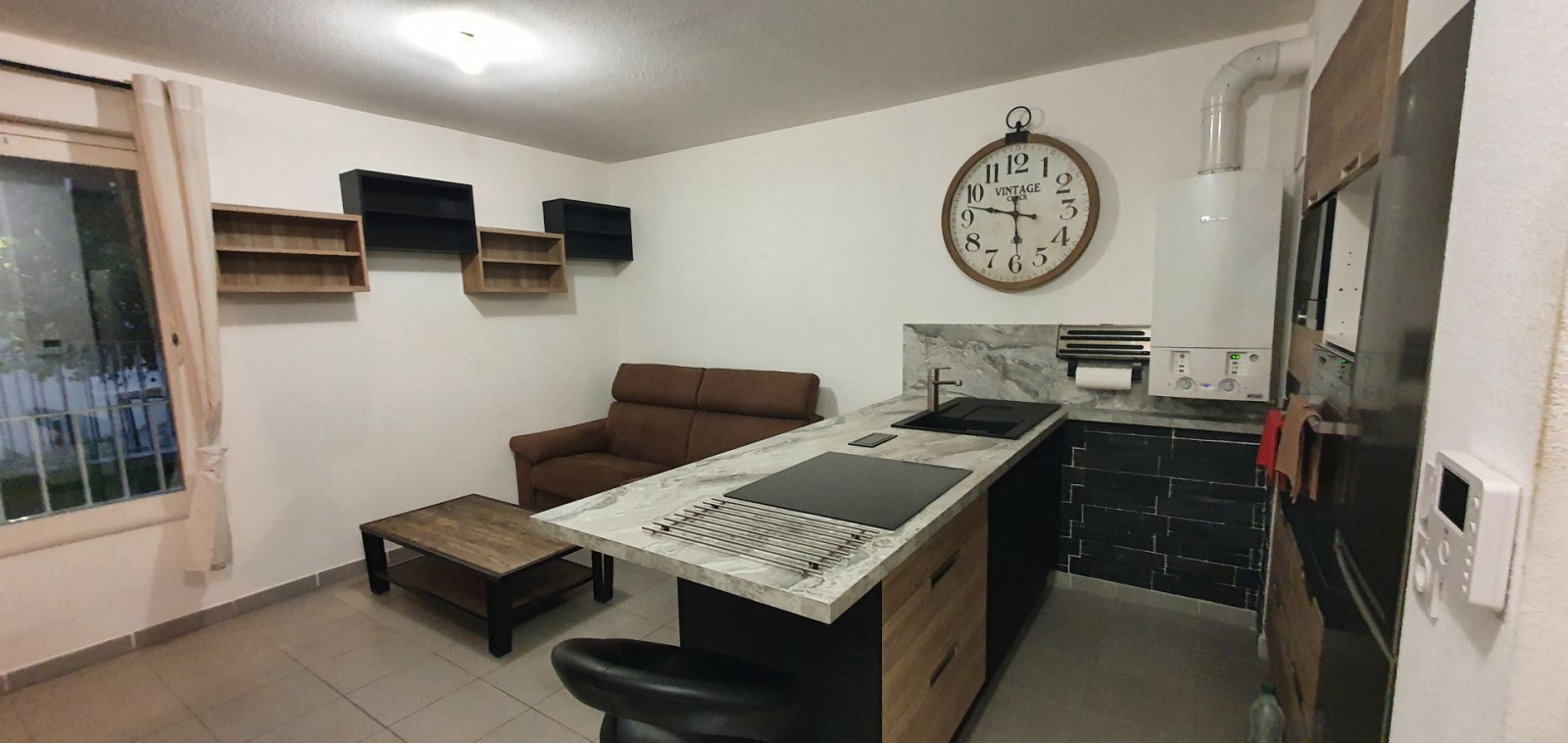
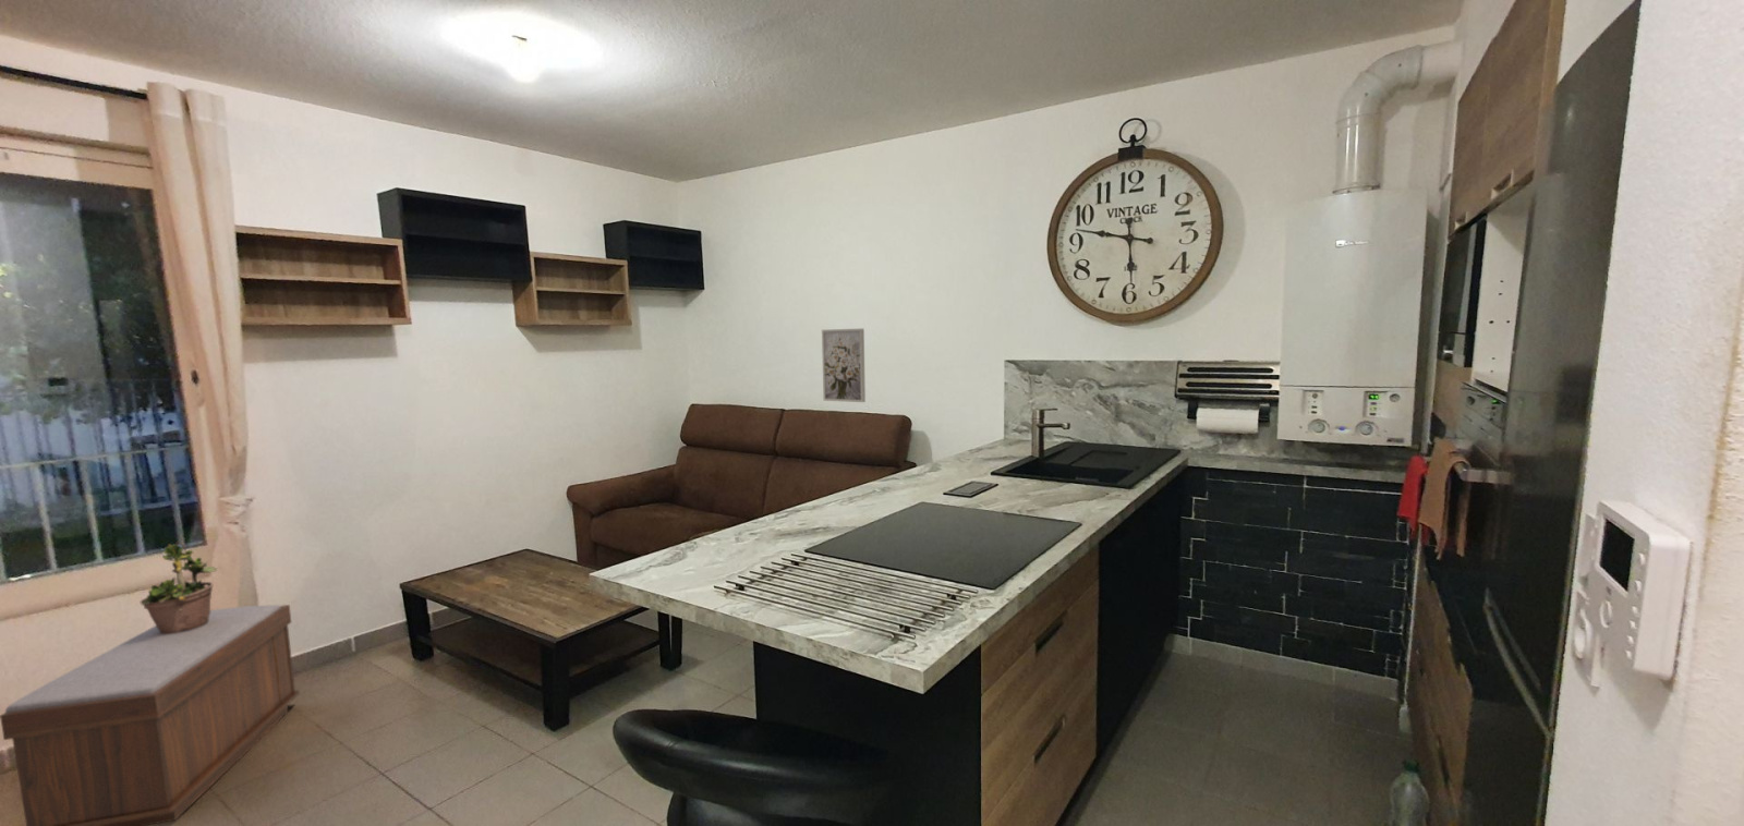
+ wall art [821,328,866,404]
+ bench [0,604,300,826]
+ potted plant [139,536,218,634]
